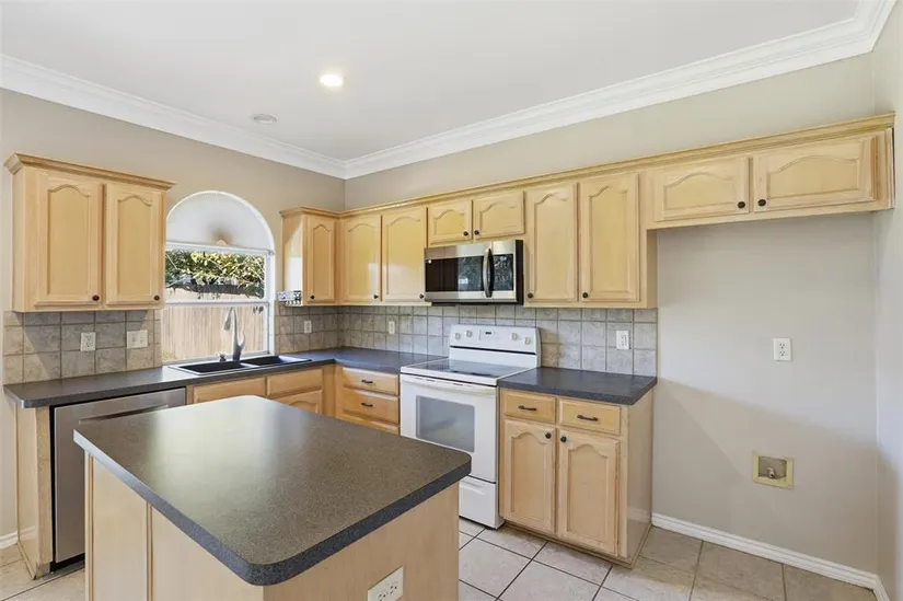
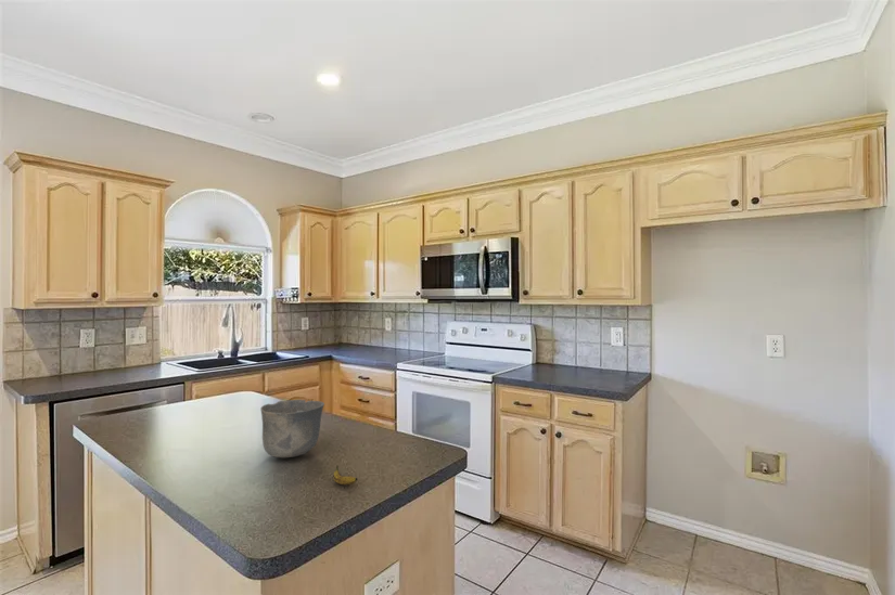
+ cup [259,399,325,458]
+ banana [332,465,358,487]
